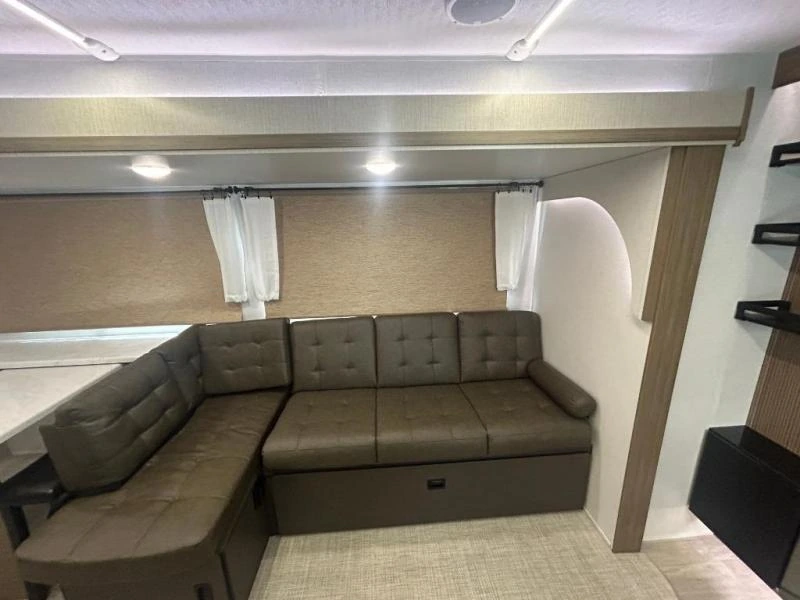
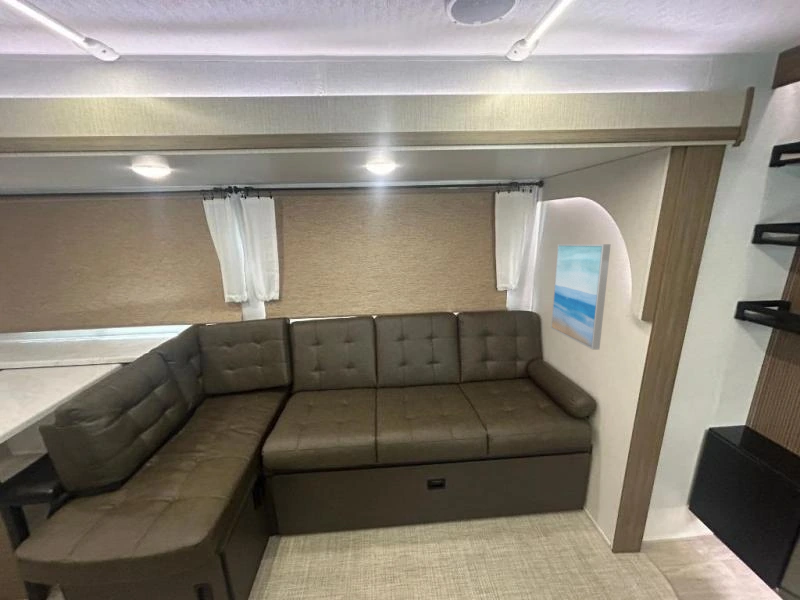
+ wall art [550,243,612,351]
